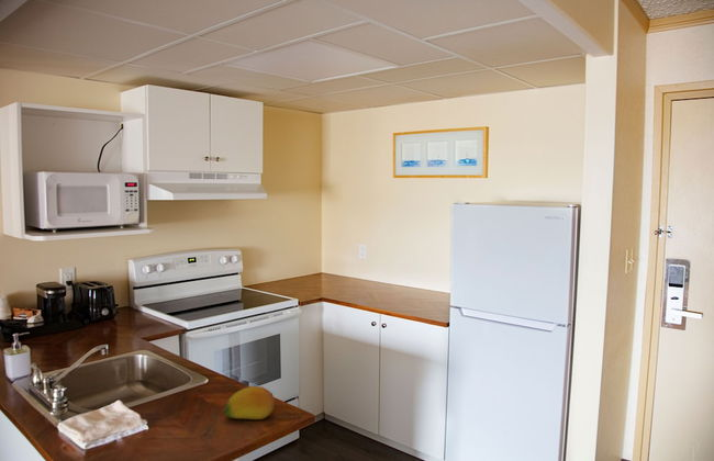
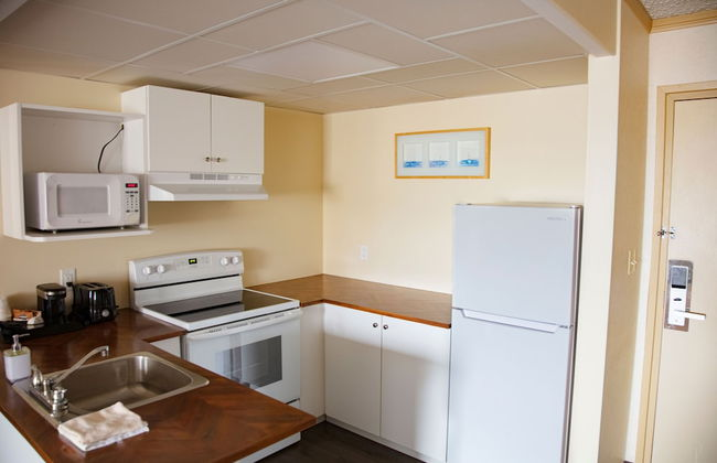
- fruit [223,385,276,420]
